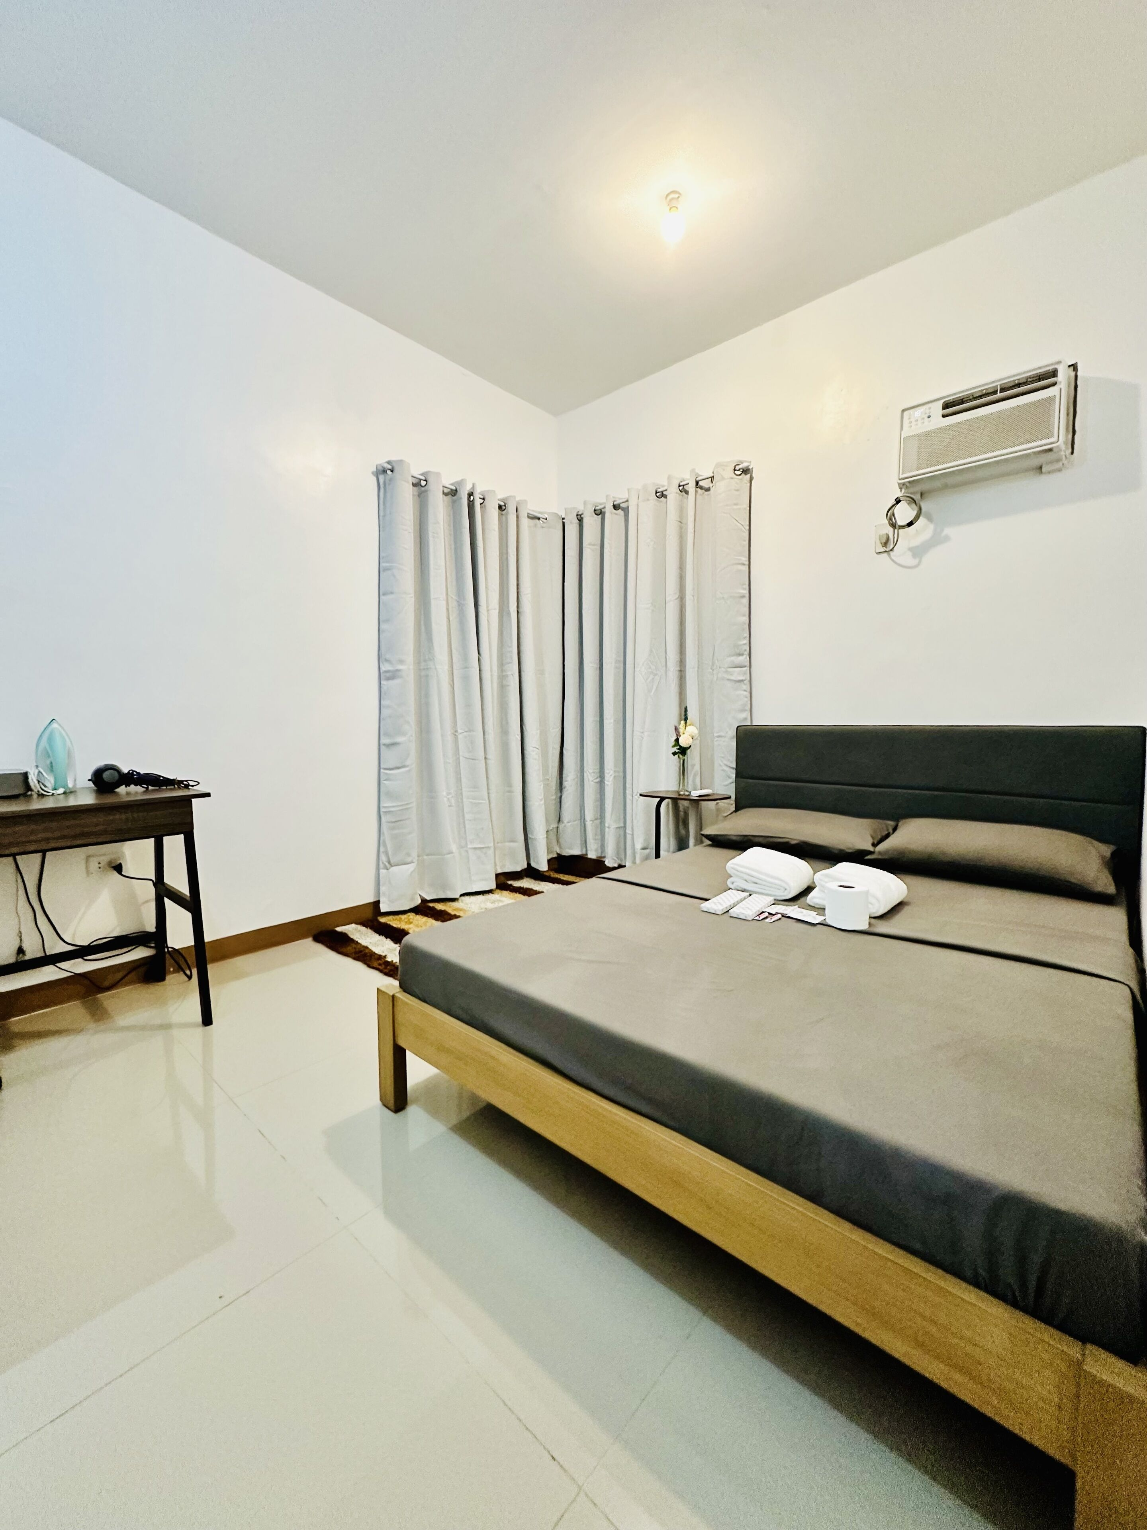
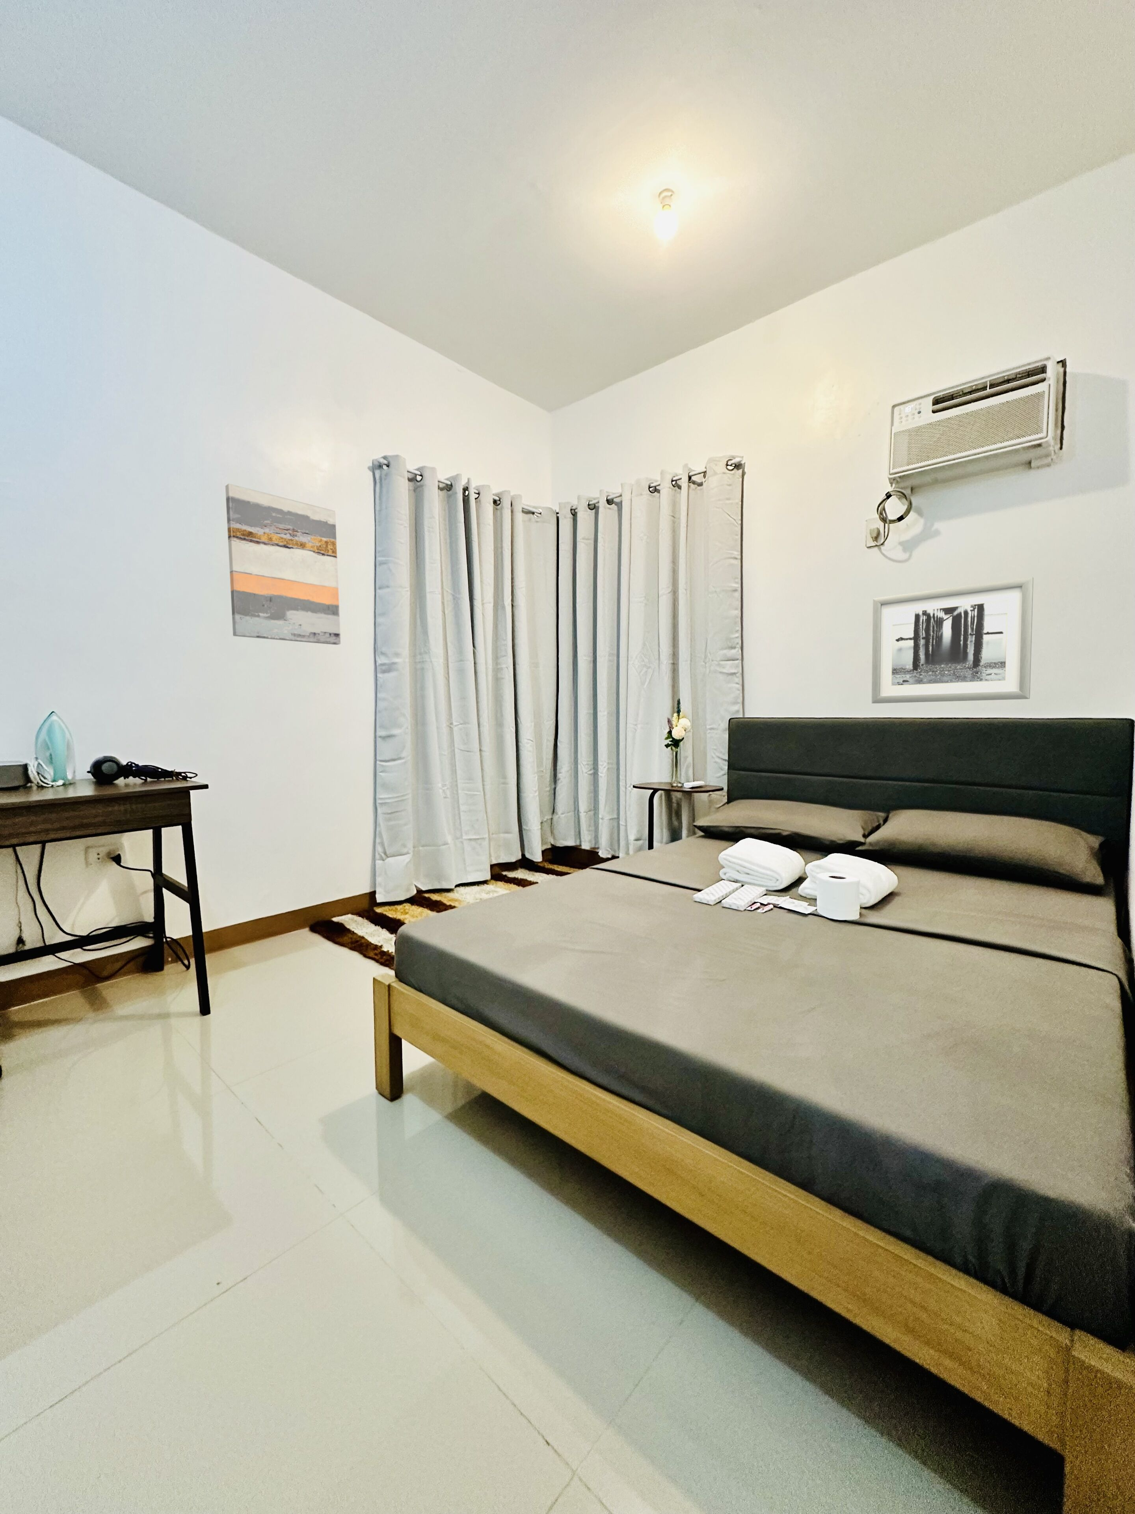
+ wall art [225,483,341,645]
+ wall art [872,577,1034,703]
